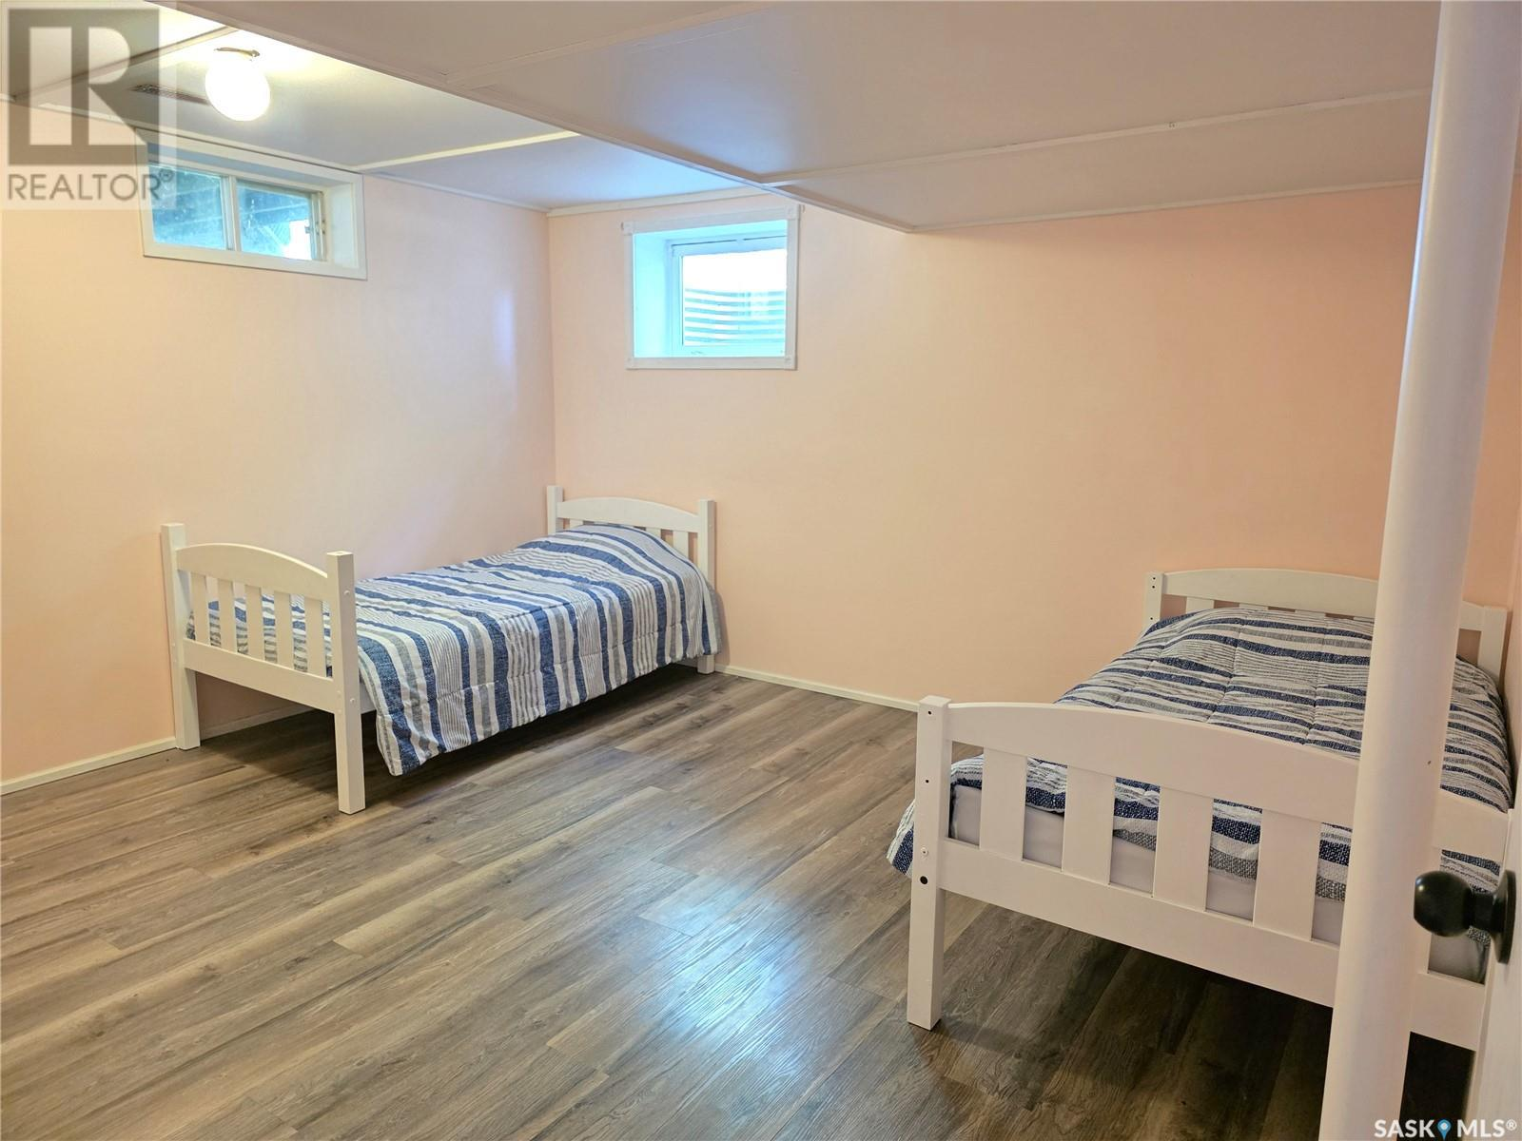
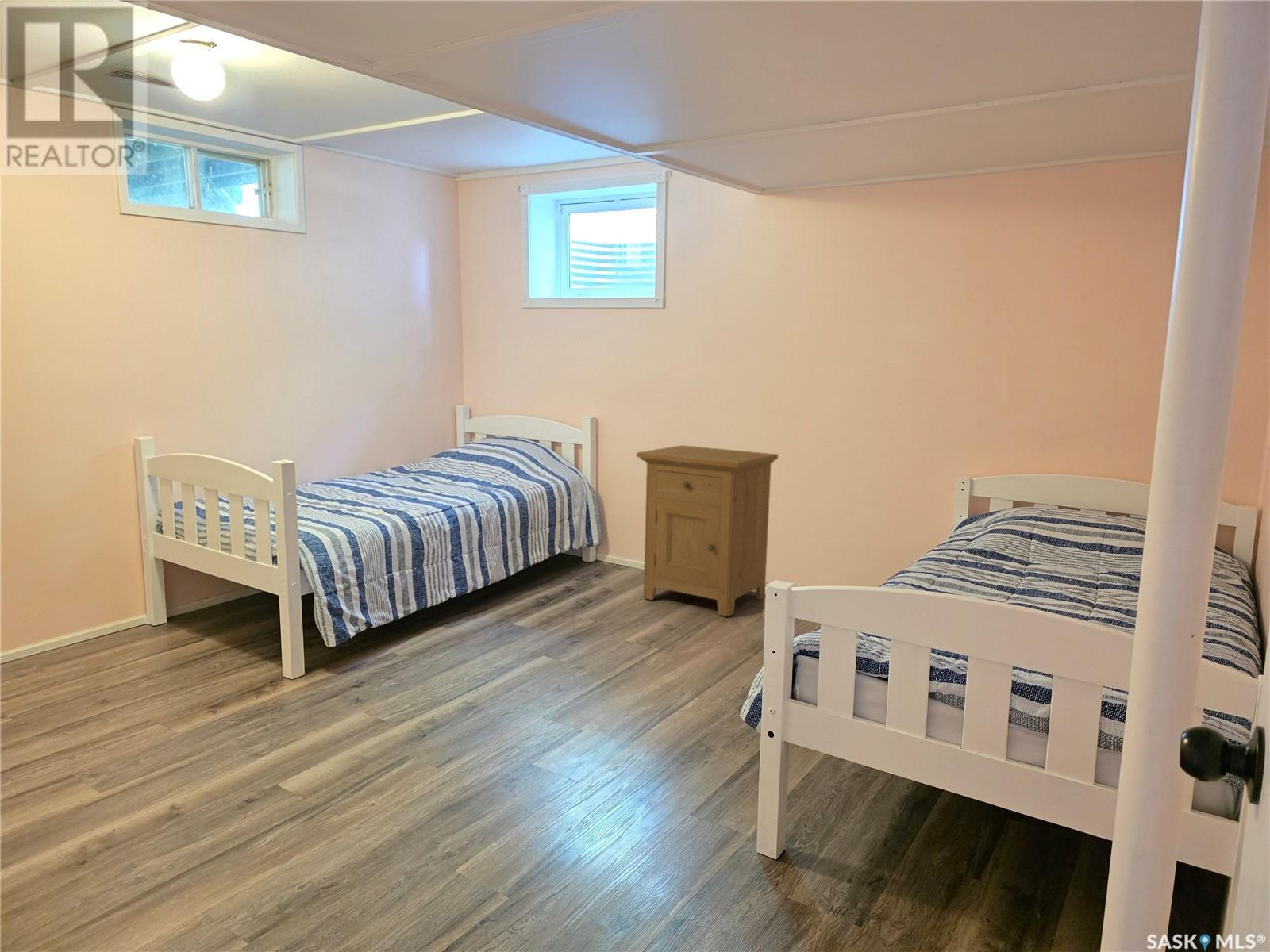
+ nightstand [636,444,779,617]
